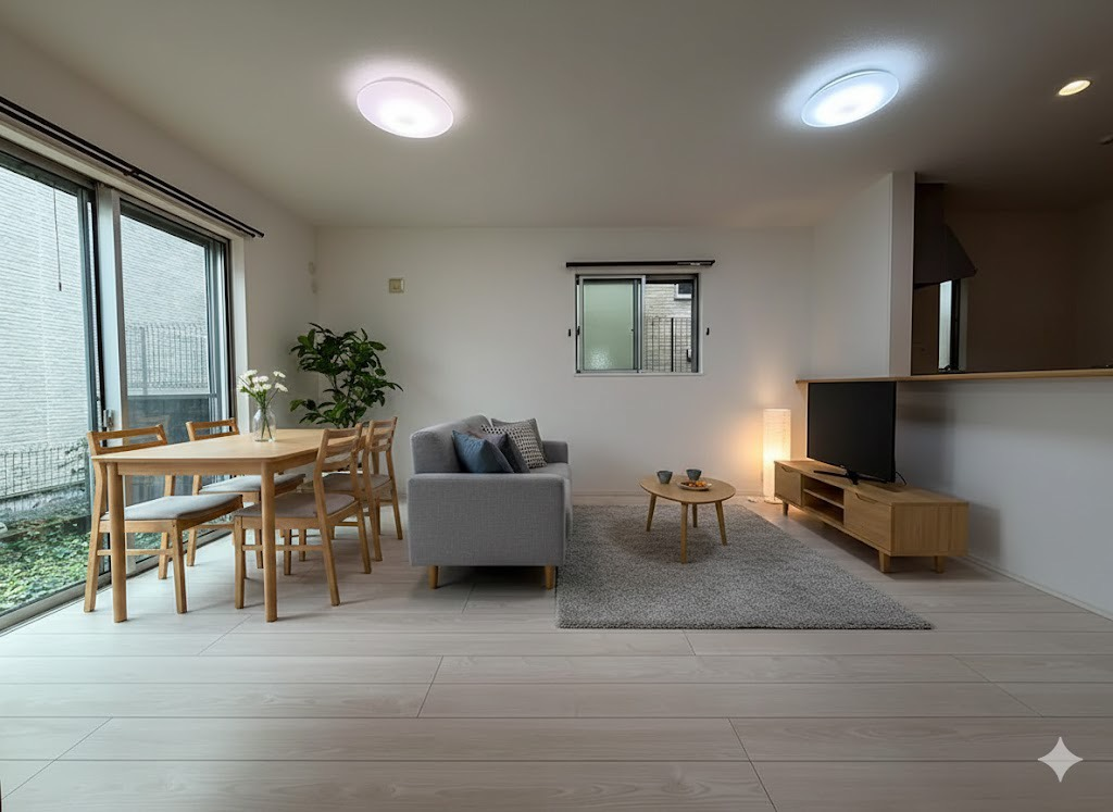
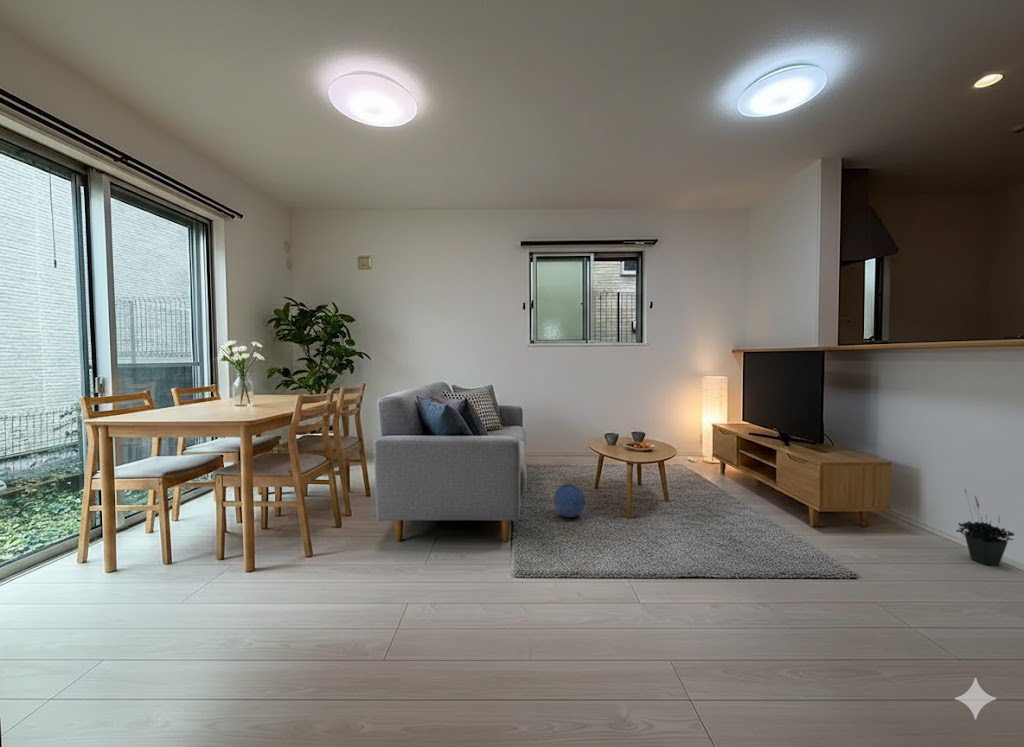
+ ball [553,484,586,518]
+ potted plant [955,489,1015,566]
